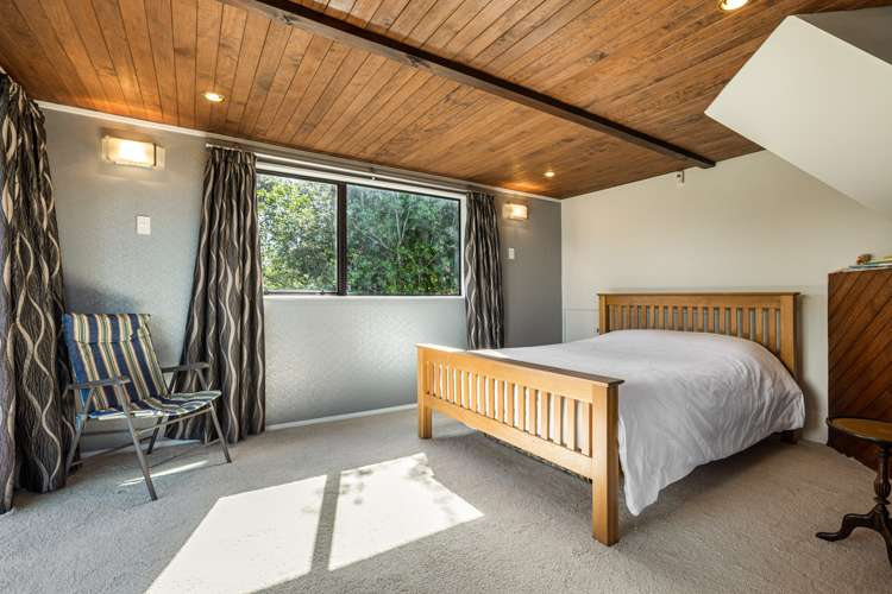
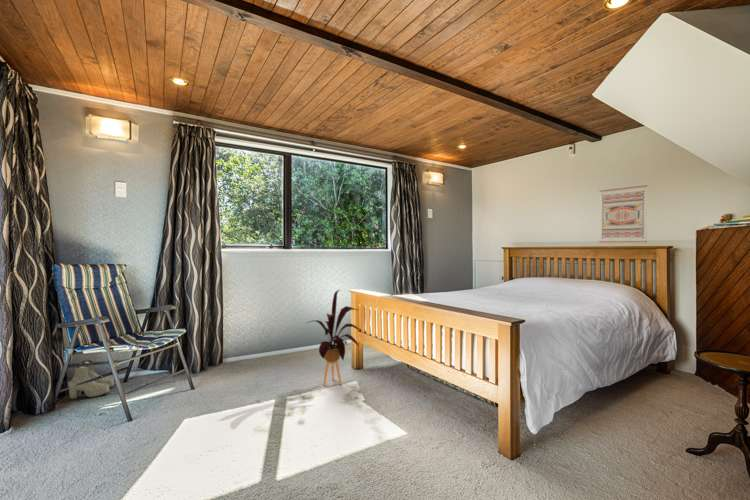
+ boots [67,359,115,400]
+ wall art [598,184,648,243]
+ house plant [306,289,363,386]
